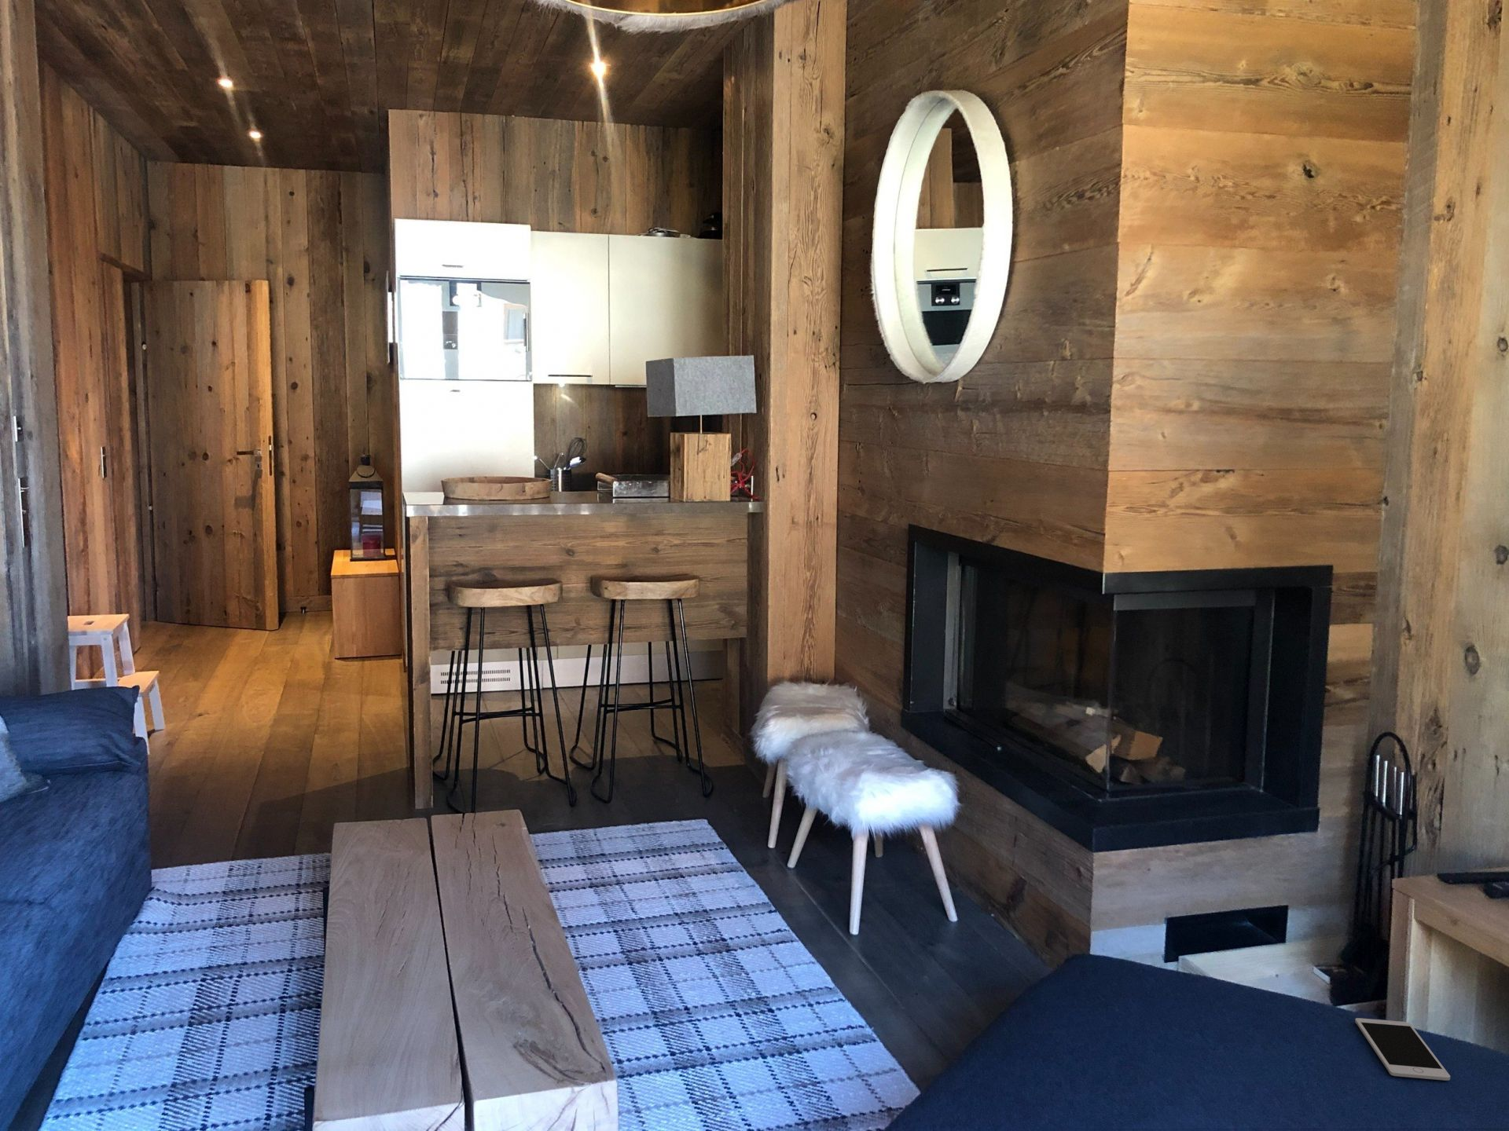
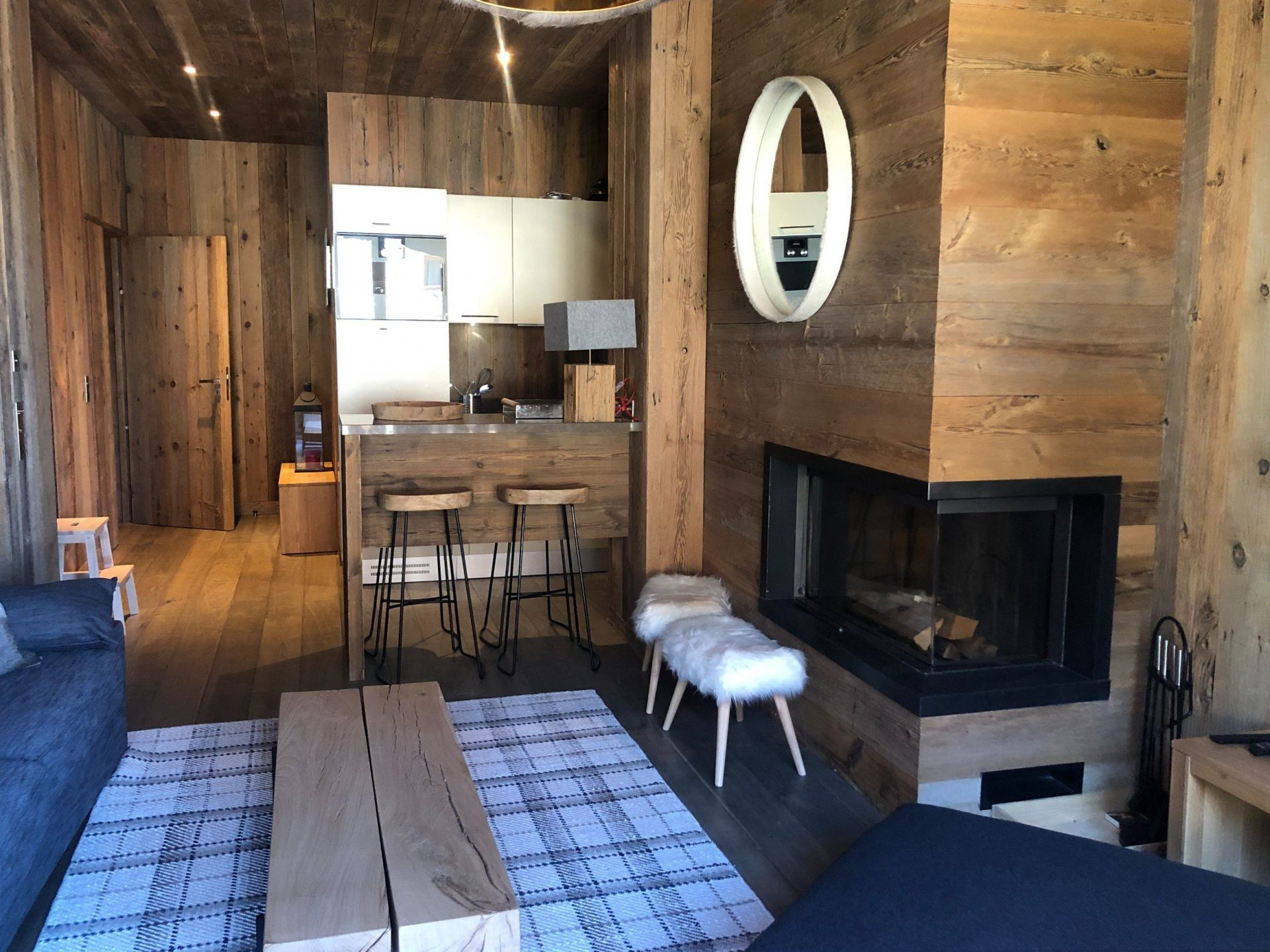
- cell phone [1355,1017,1451,1081]
